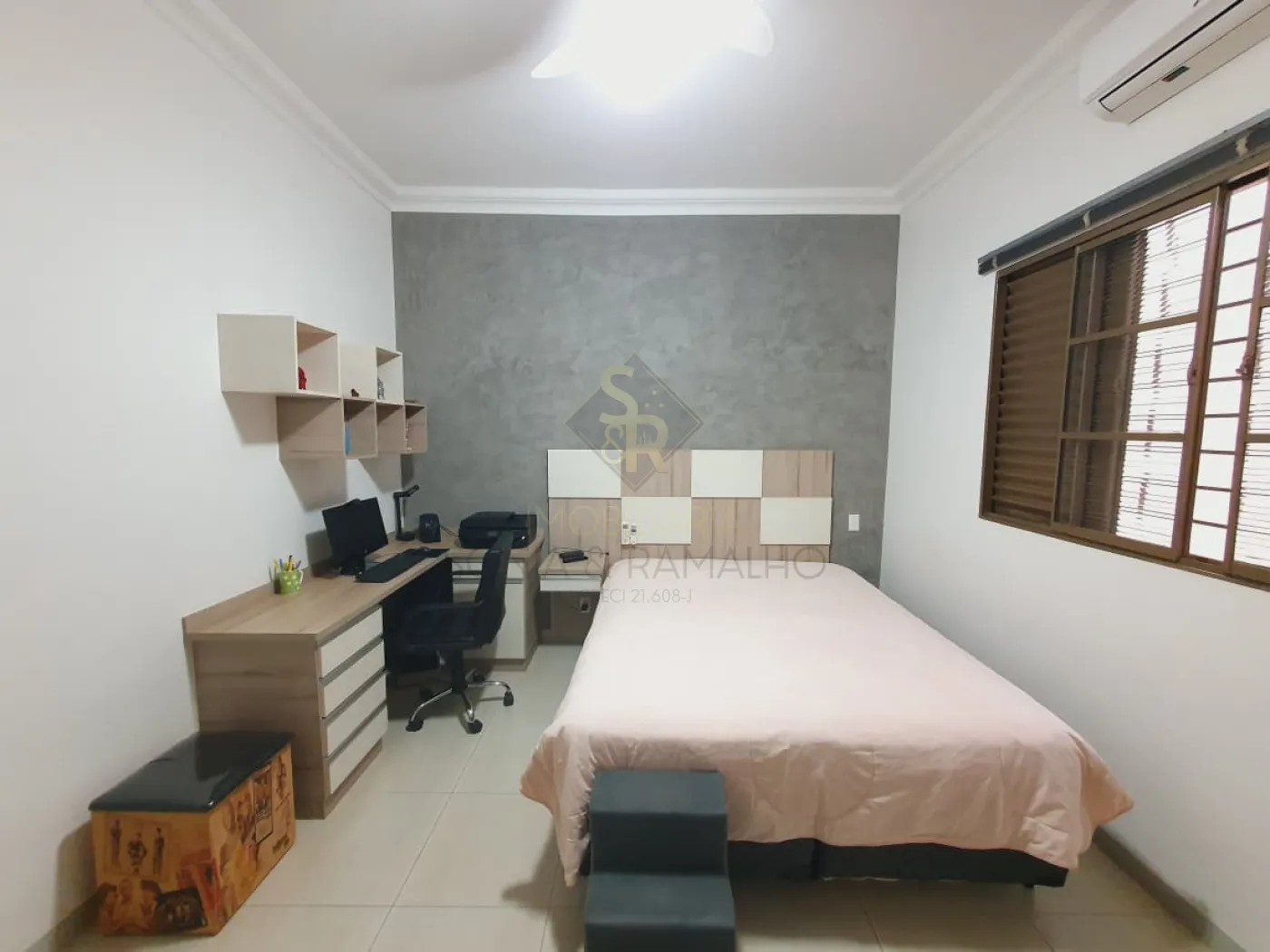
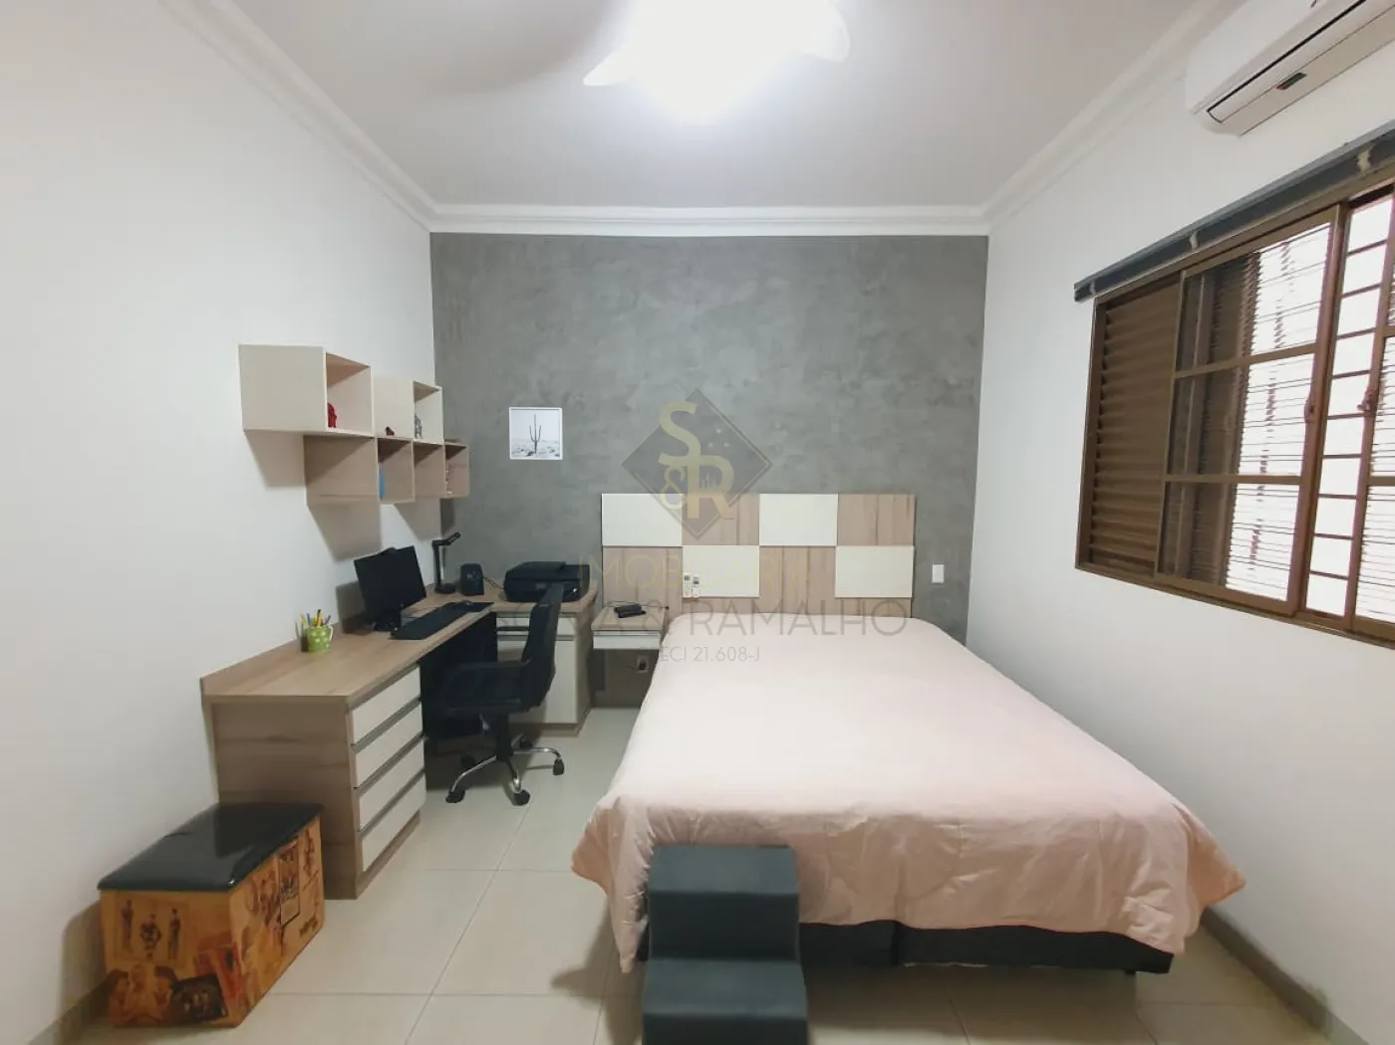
+ wall art [509,406,563,461]
